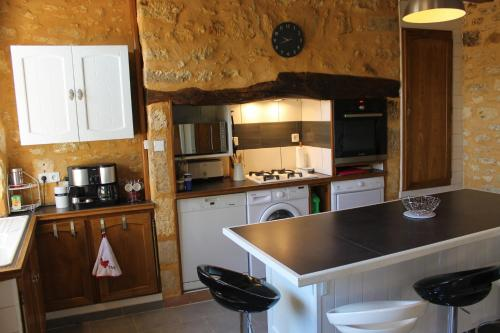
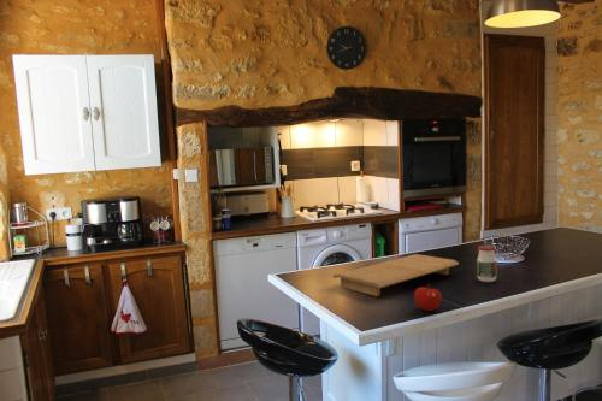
+ jar [476,244,498,283]
+ cutting board [331,253,460,297]
+ fruit [413,283,443,312]
